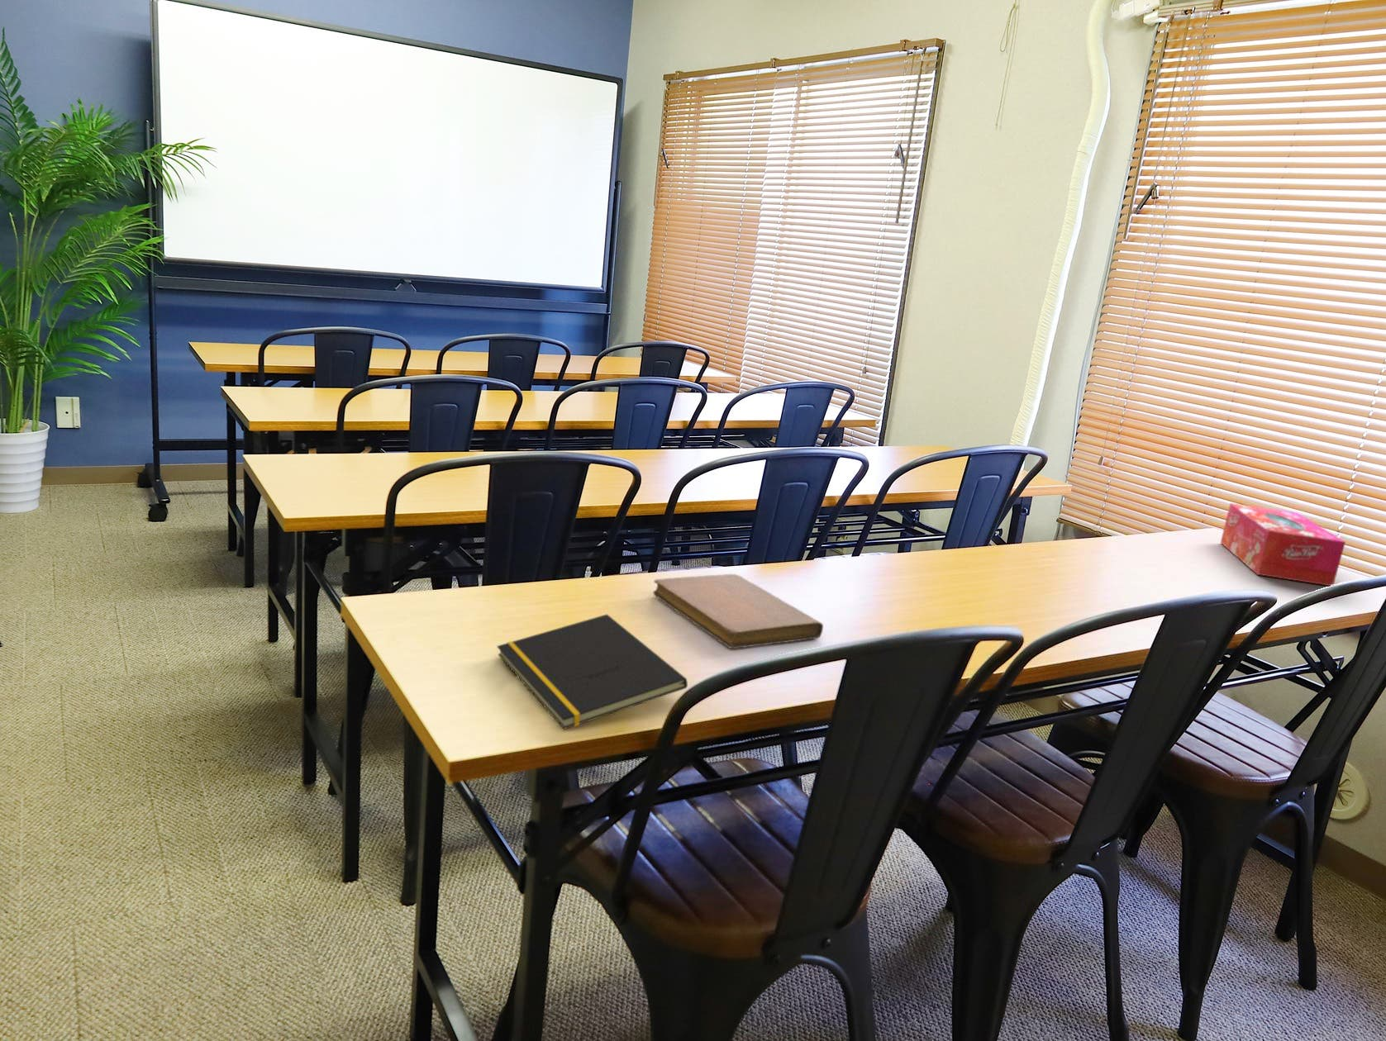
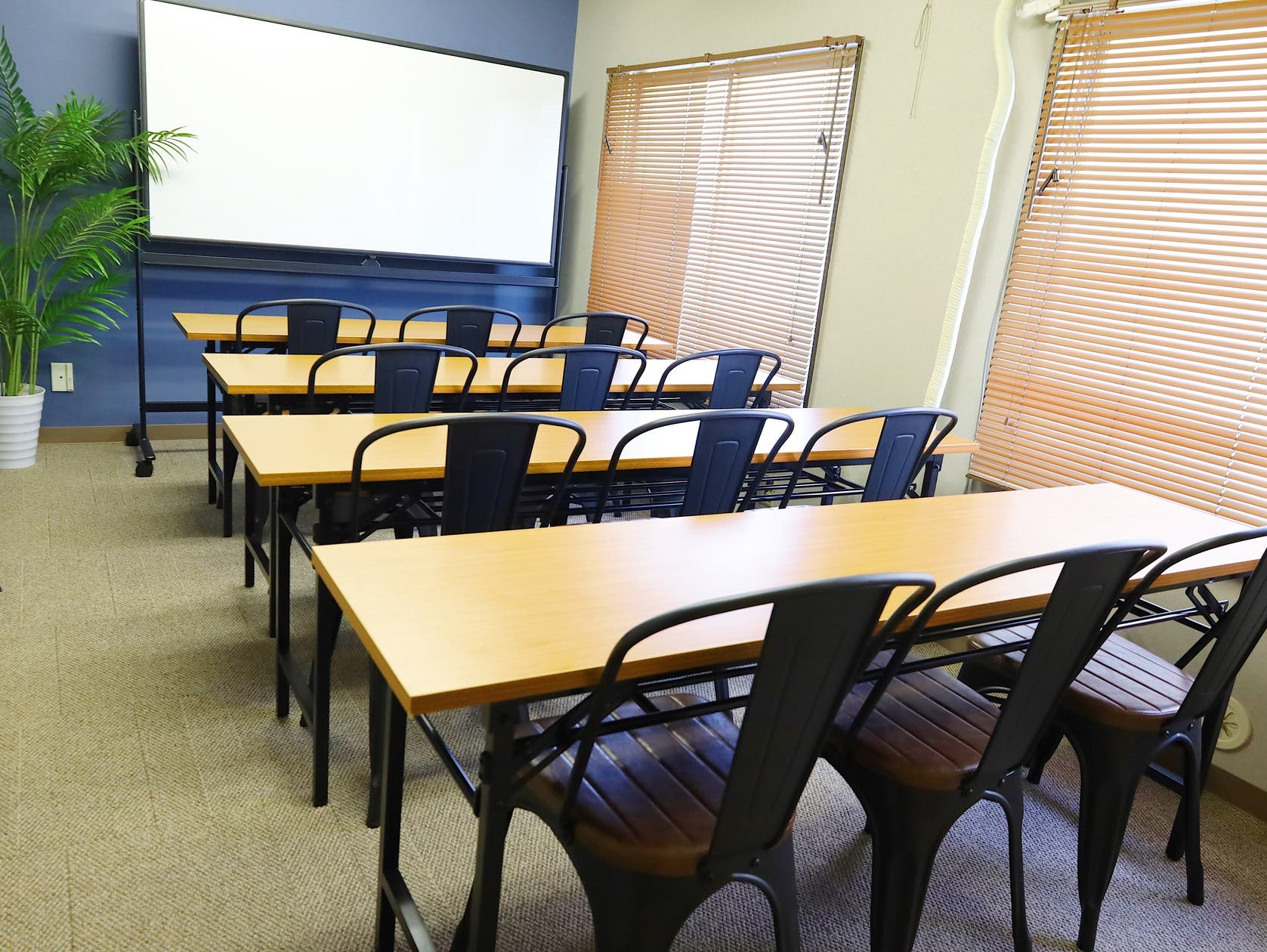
- tissue box [1220,502,1347,586]
- notepad [496,613,688,730]
- notebook [652,573,824,650]
